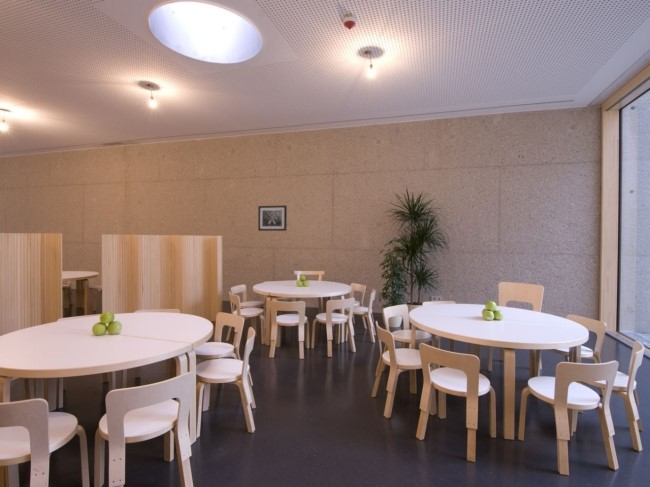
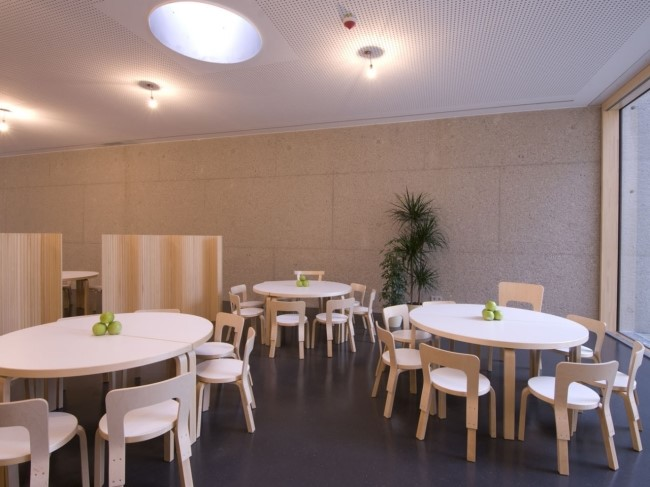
- wall art [257,204,288,232]
